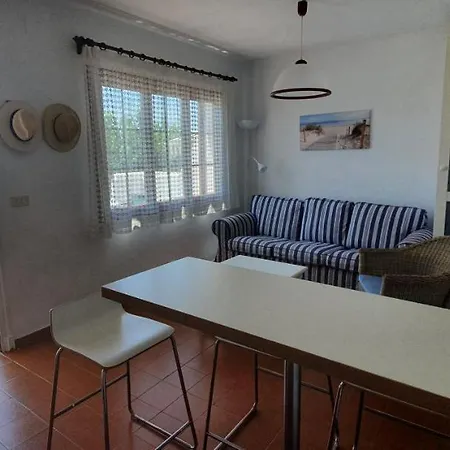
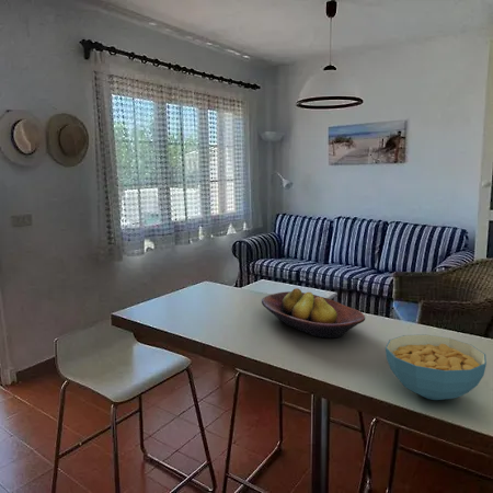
+ fruit bowl [261,287,366,339]
+ cereal bowl [385,333,488,401]
